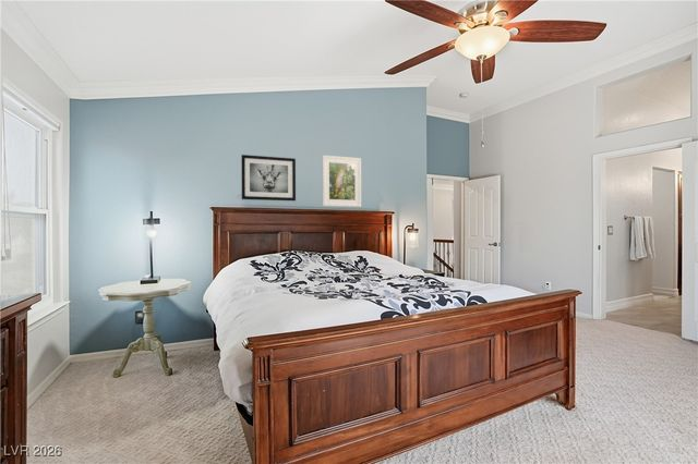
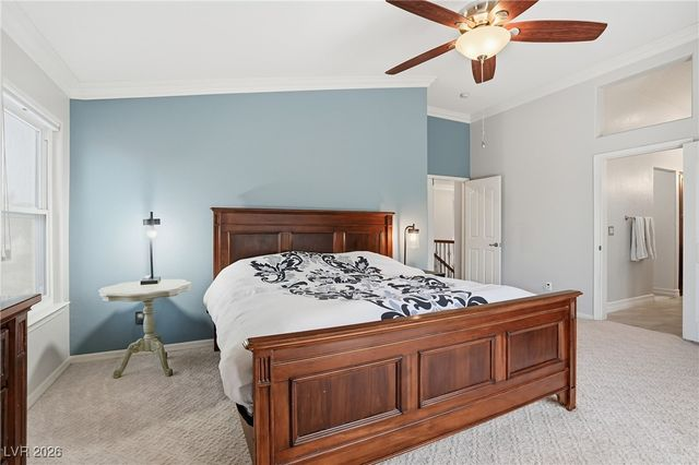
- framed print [322,155,362,208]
- wall art [240,154,297,202]
